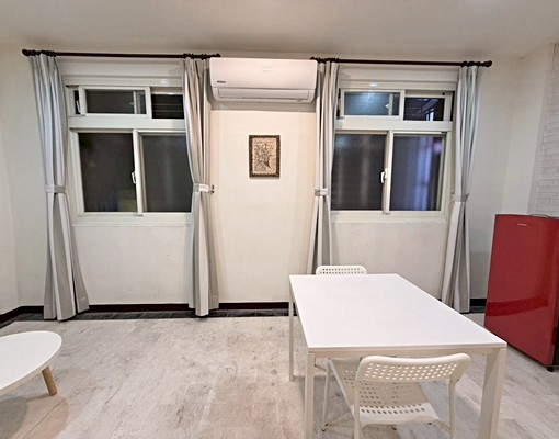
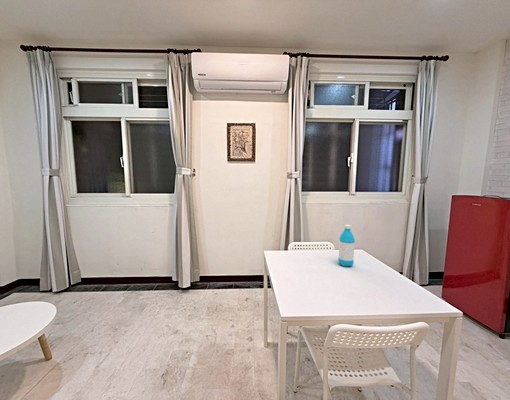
+ water bottle [337,224,356,267]
